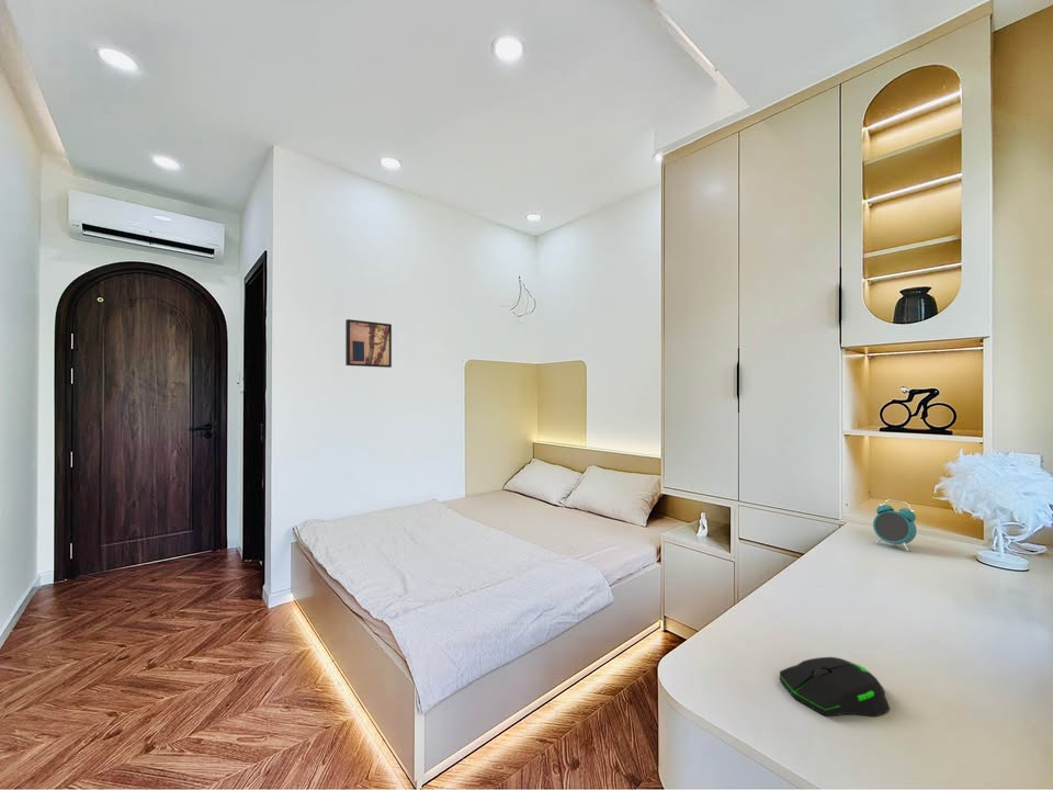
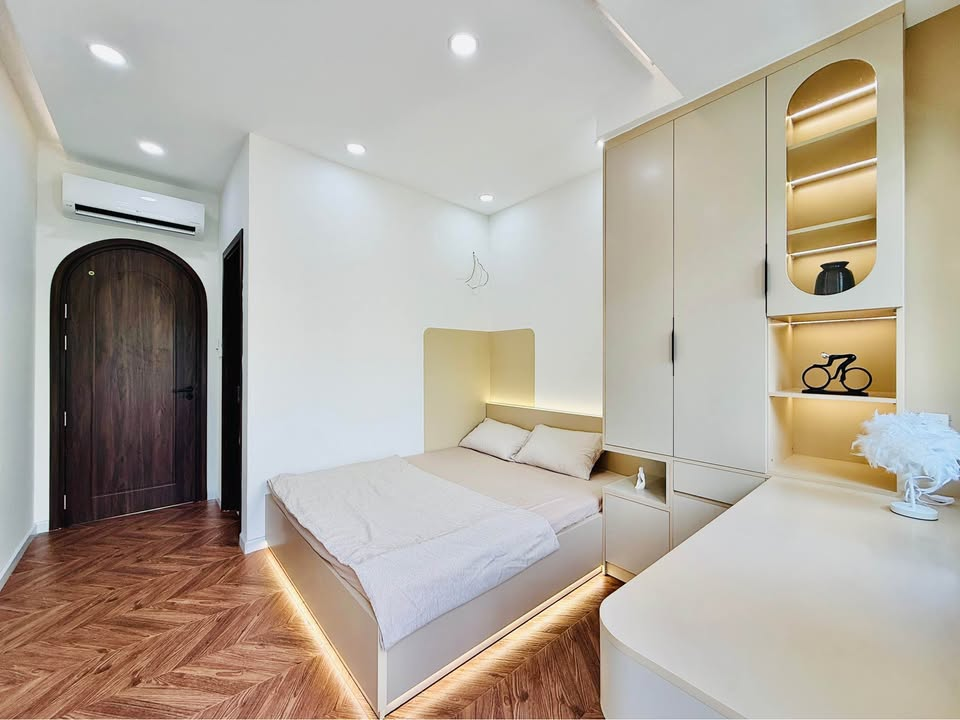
- wall art [344,318,393,369]
- computer mouse [779,656,891,716]
- alarm clock [872,498,918,552]
